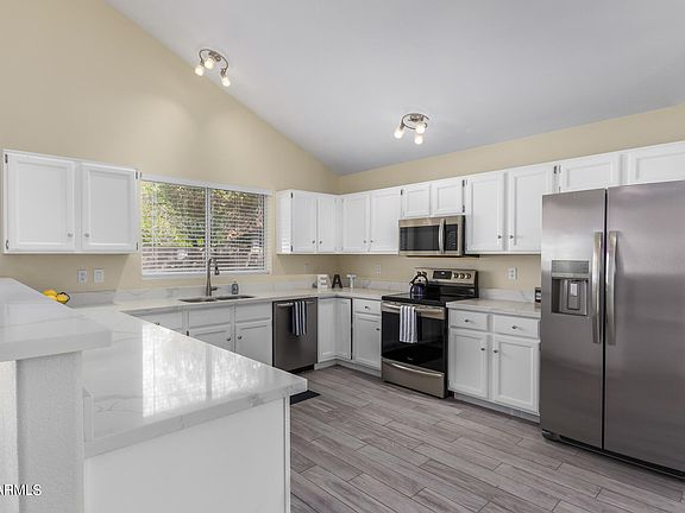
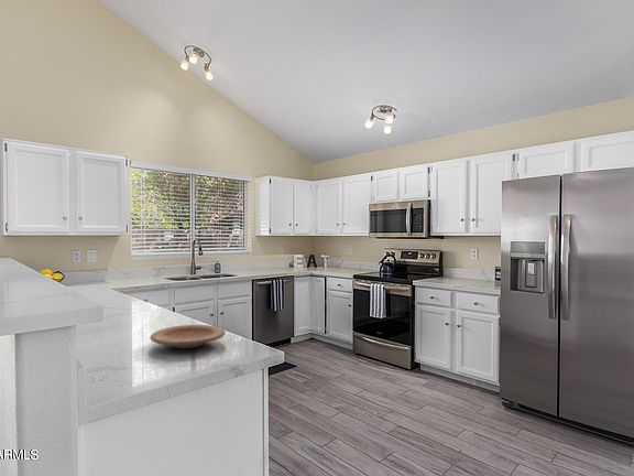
+ plate [150,324,226,349]
